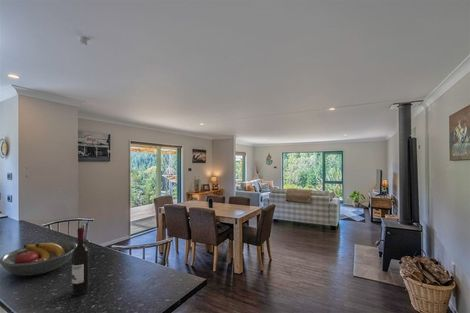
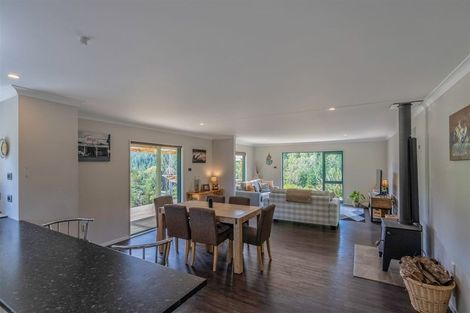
- fruit bowl [0,240,78,277]
- wine bottle [71,226,90,296]
